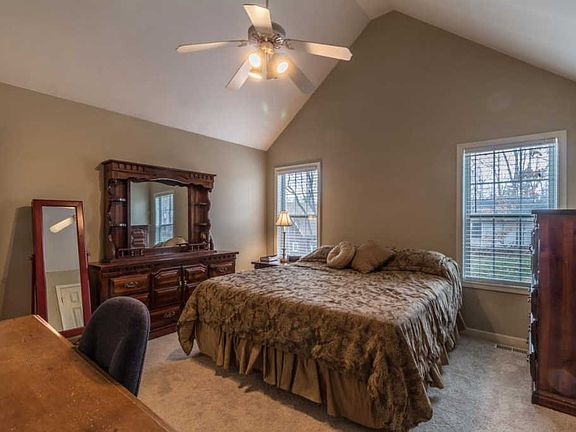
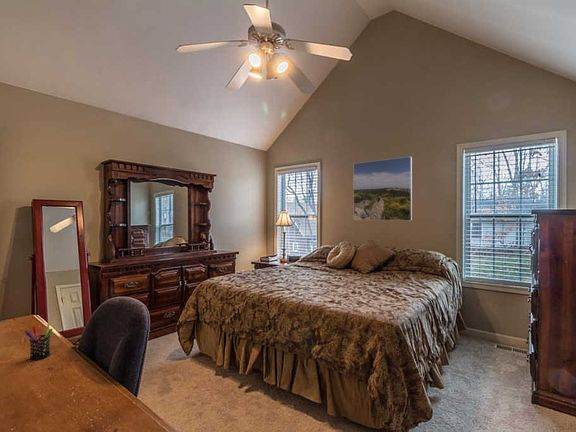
+ pen holder [24,323,54,361]
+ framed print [352,155,413,221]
